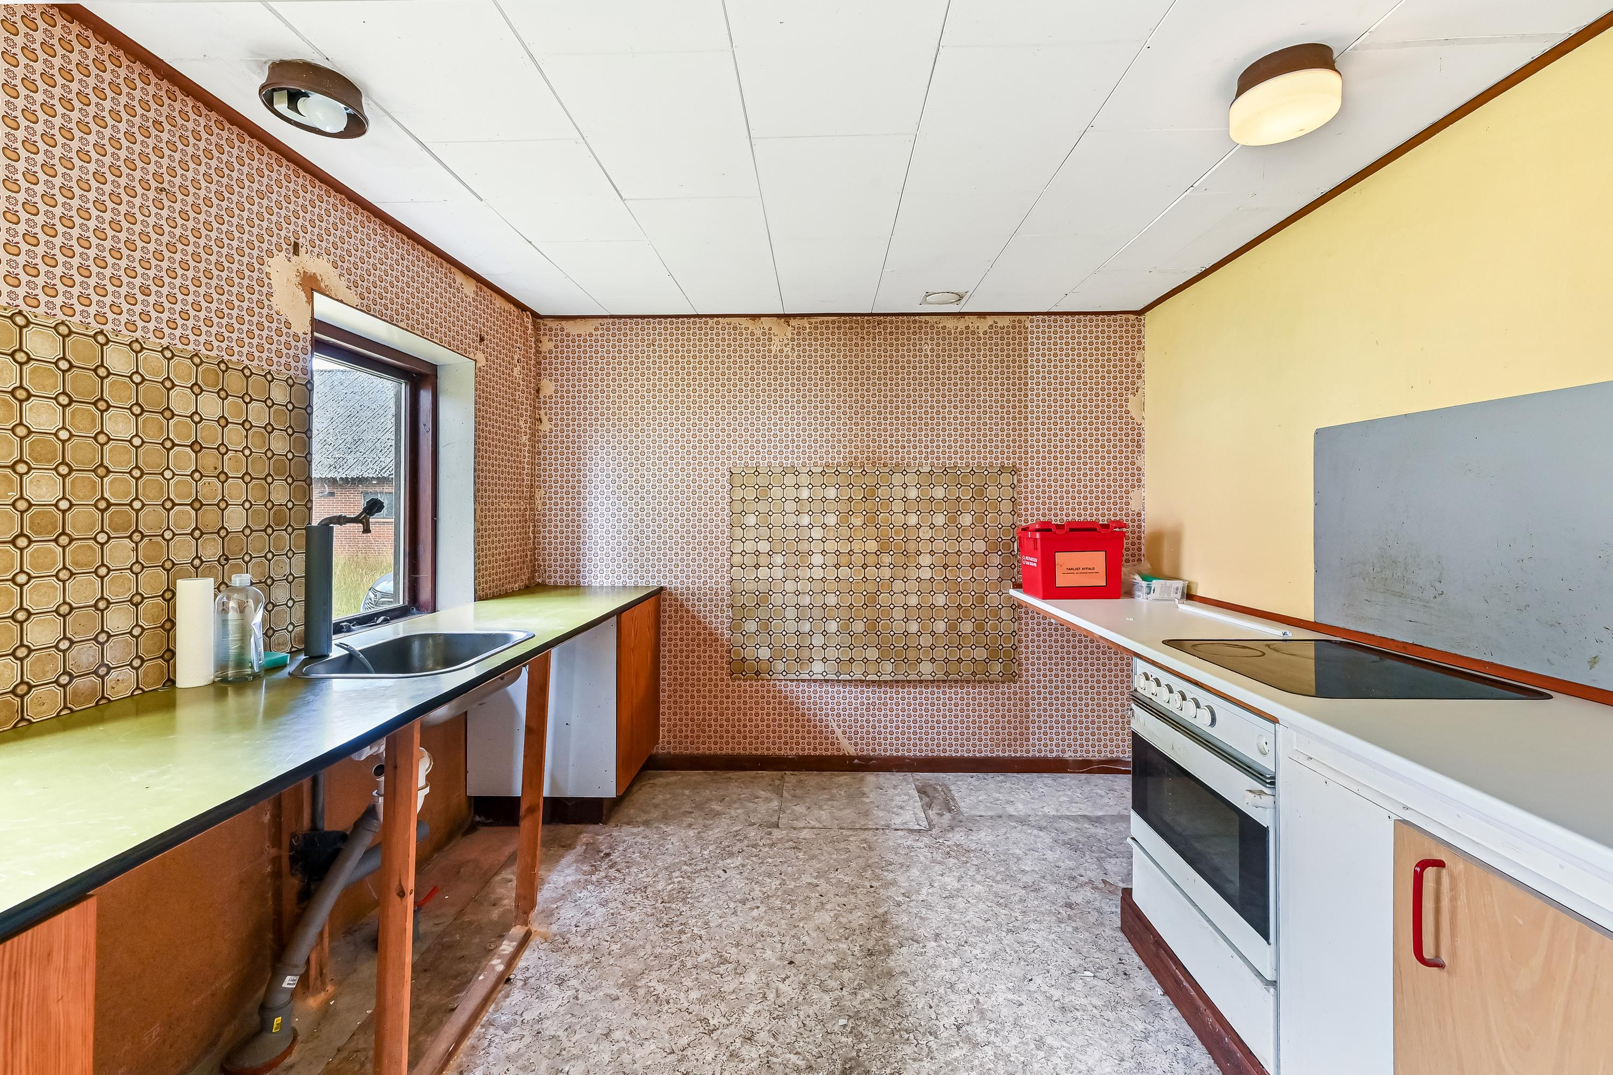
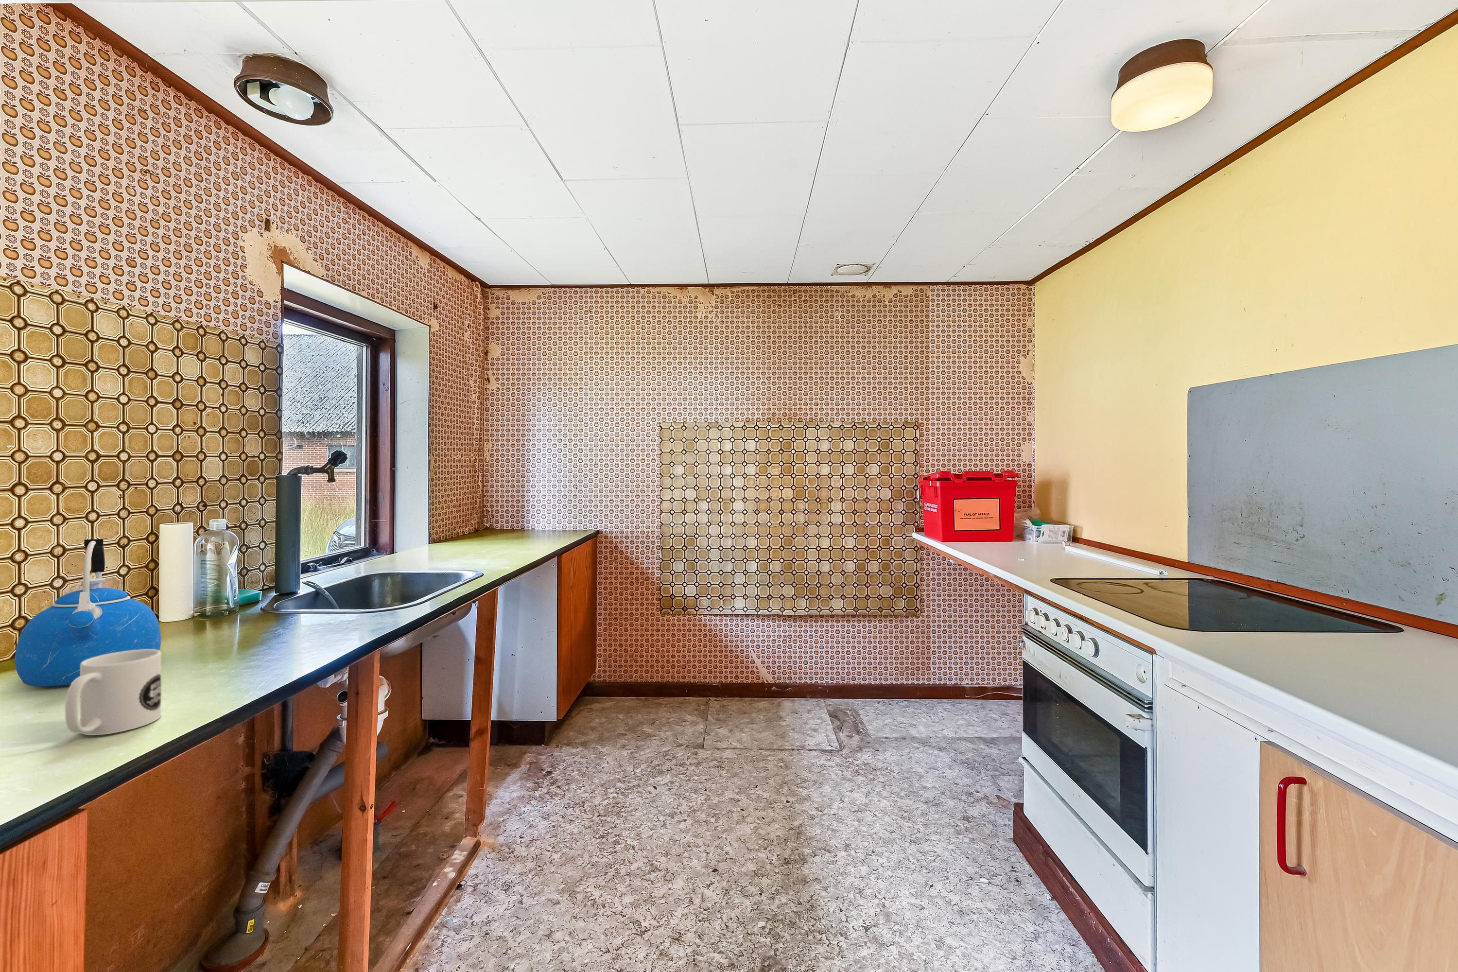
+ mug [65,650,162,736]
+ kettle [14,538,162,687]
